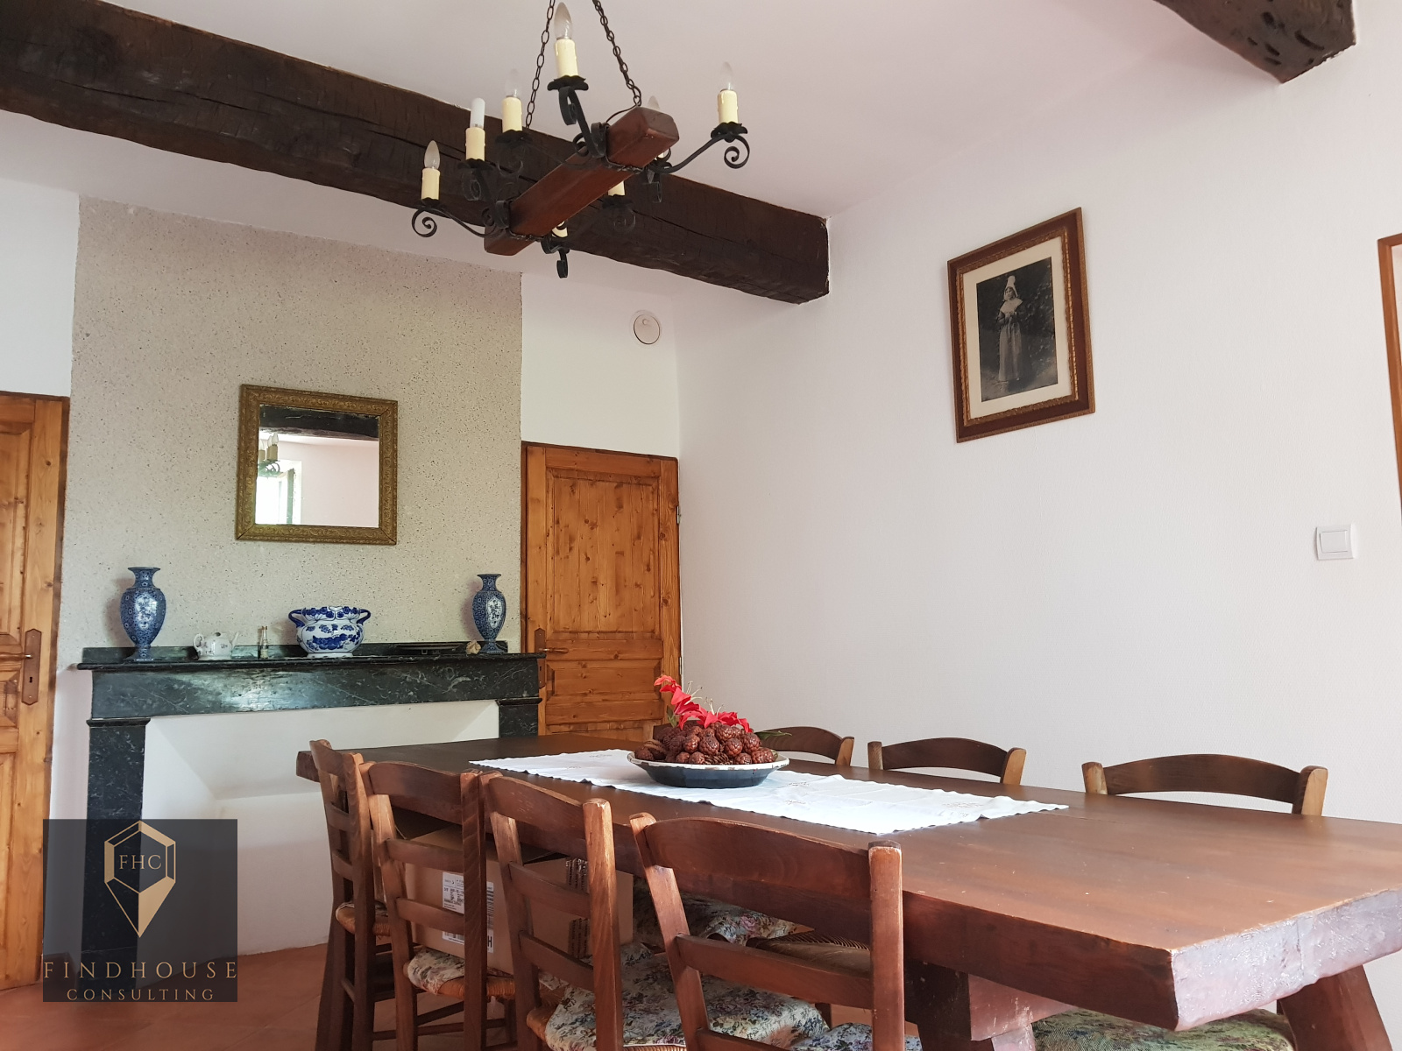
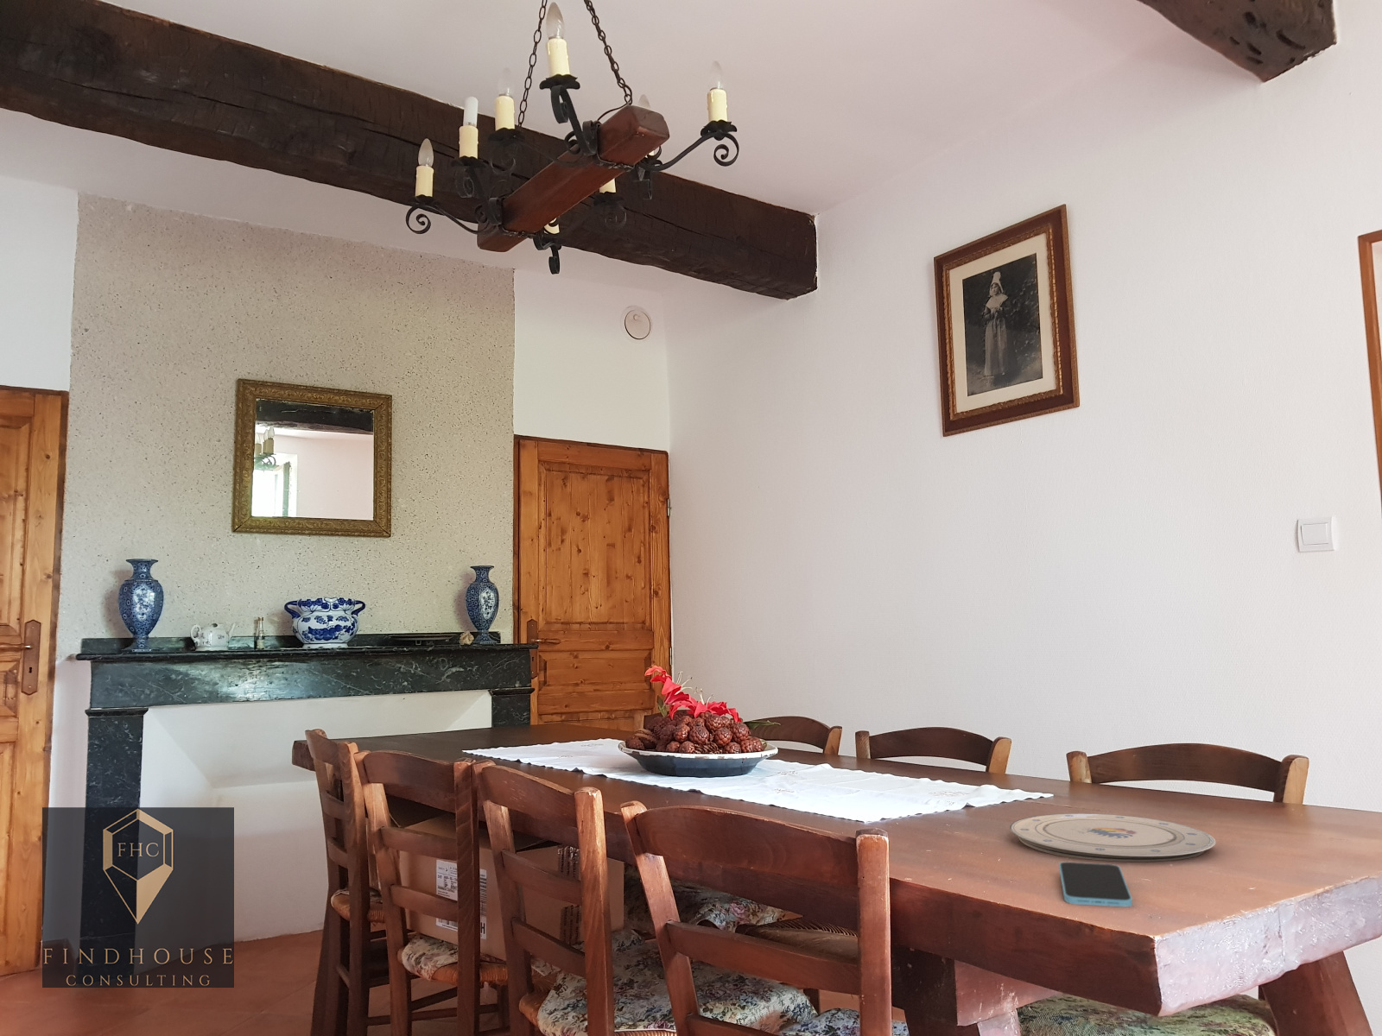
+ smartphone [1058,861,1133,908]
+ plate [1009,813,1217,863]
